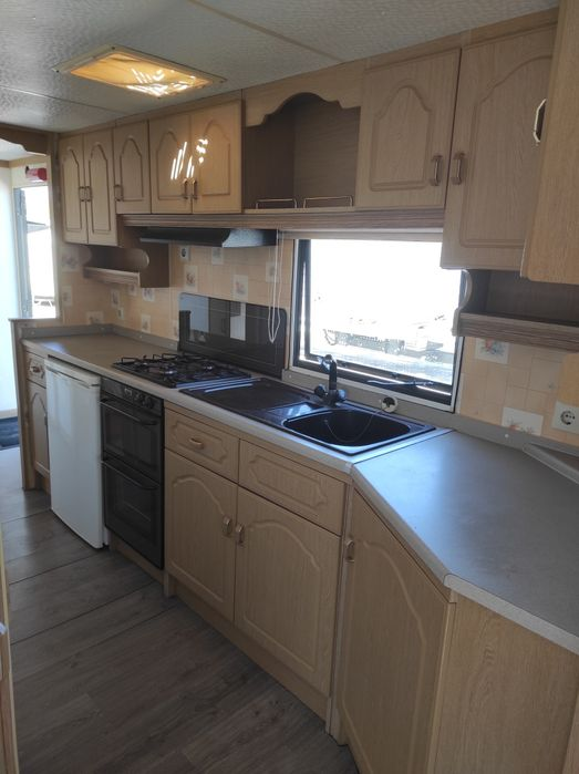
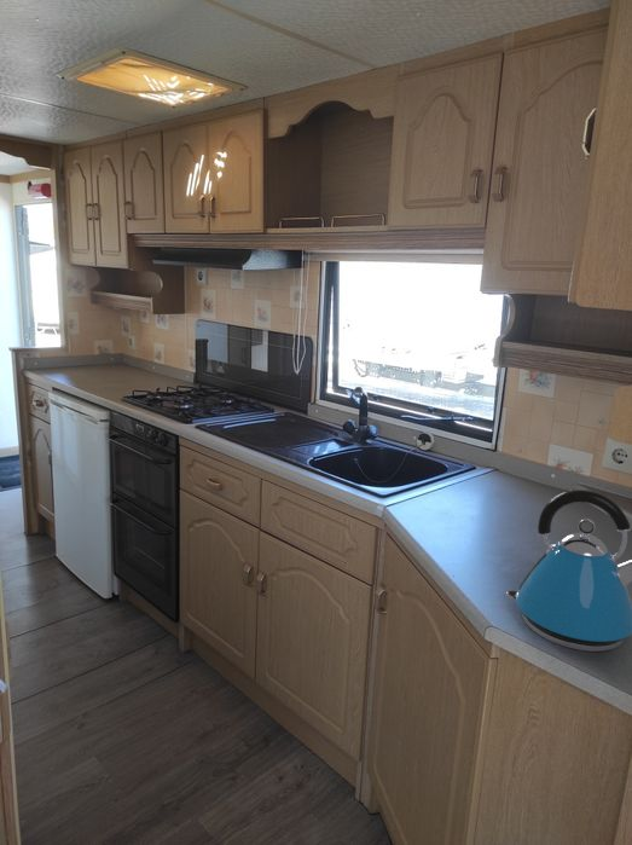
+ kettle [505,488,632,653]
